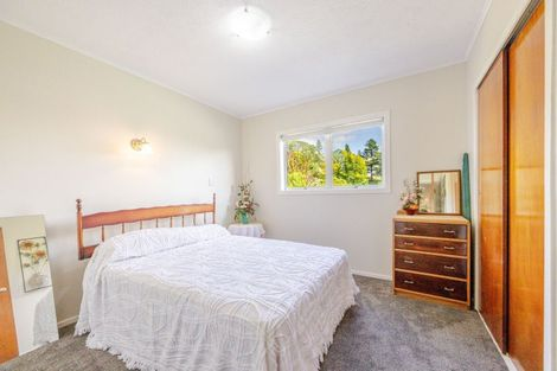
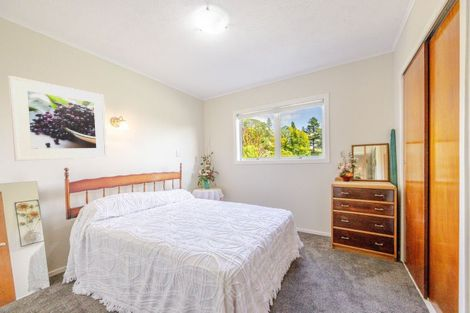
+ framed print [8,75,108,162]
